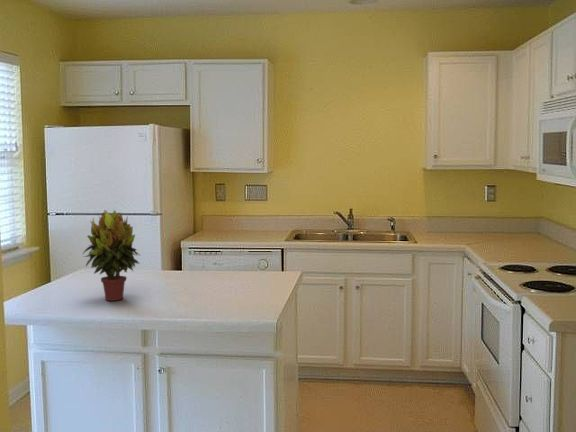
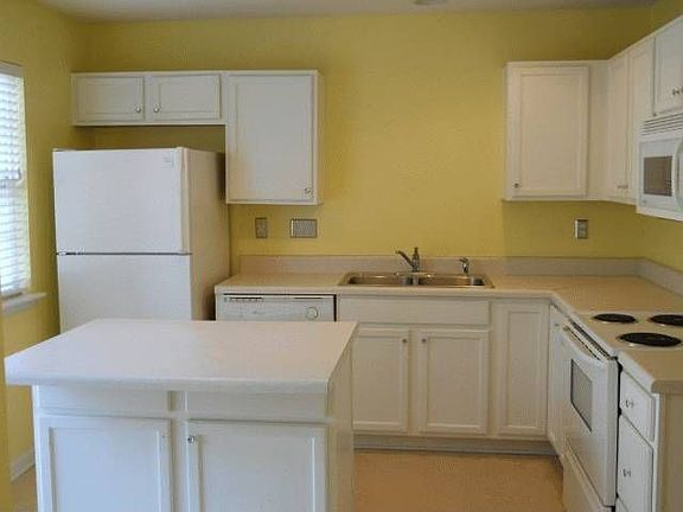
- potted plant [81,209,140,302]
